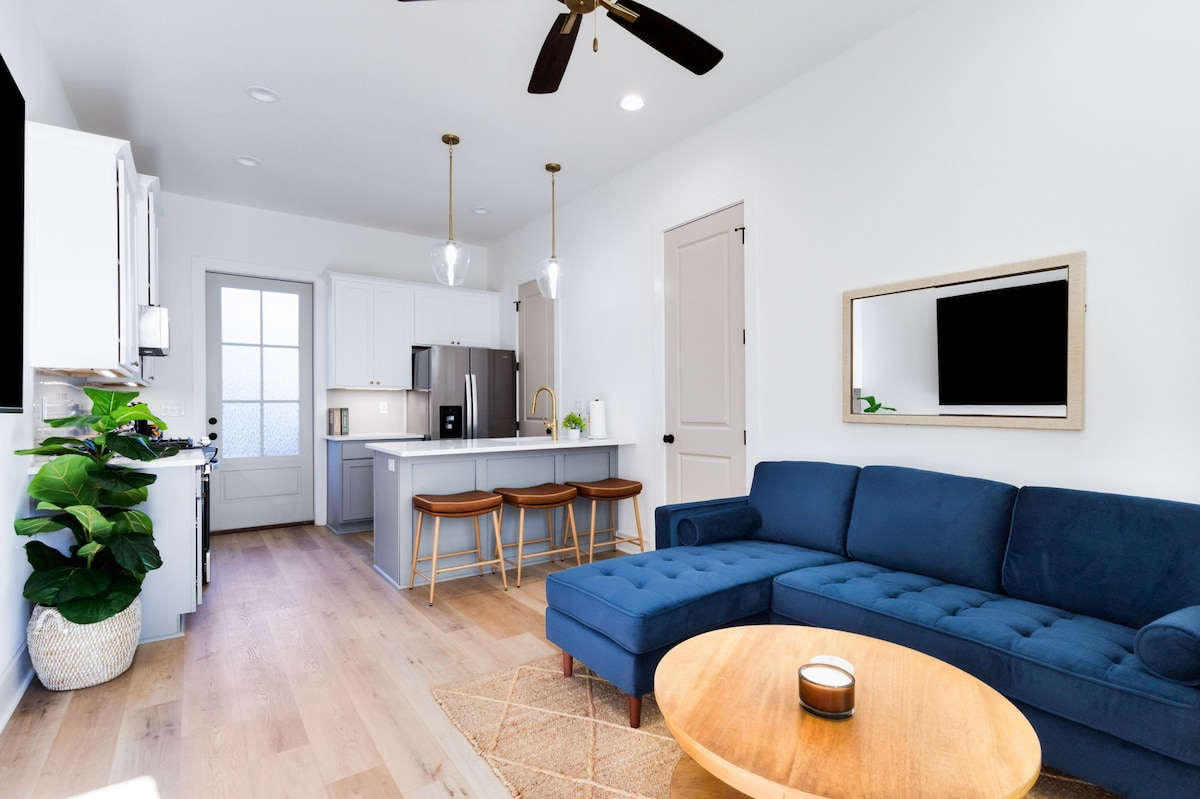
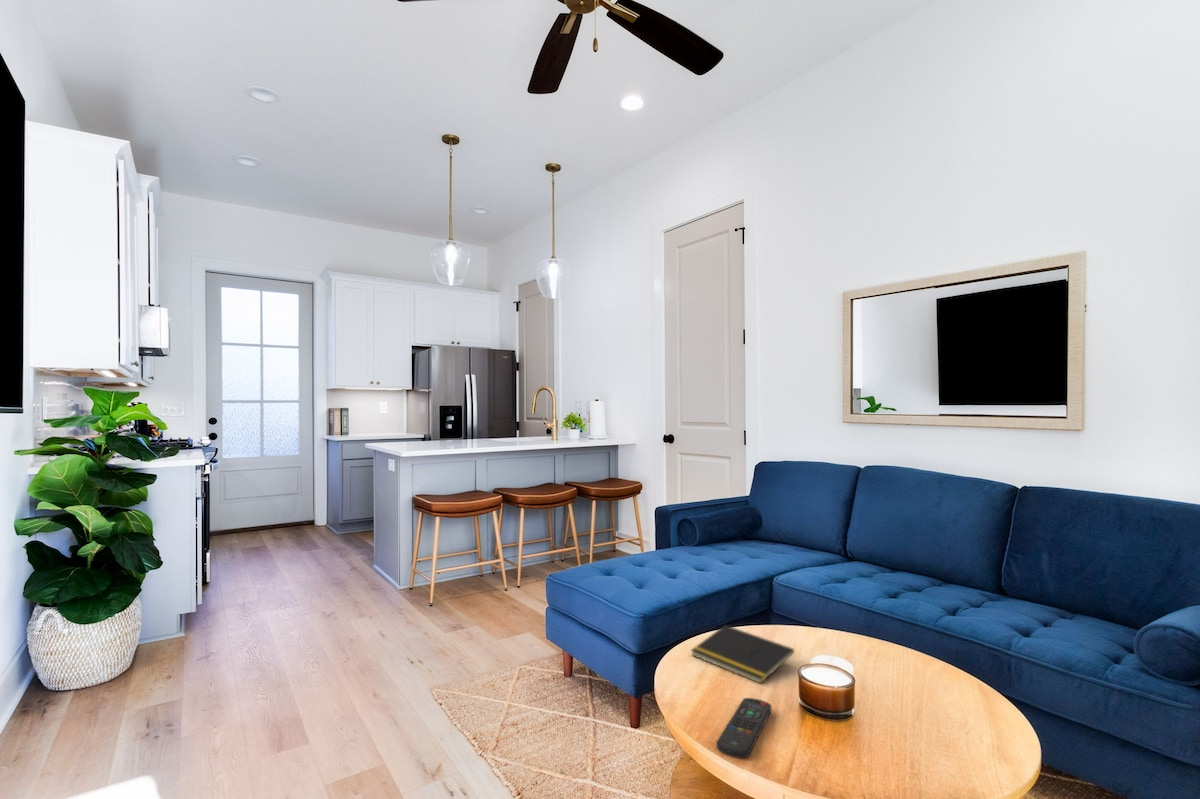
+ remote control [715,697,772,759]
+ notepad [690,624,795,685]
